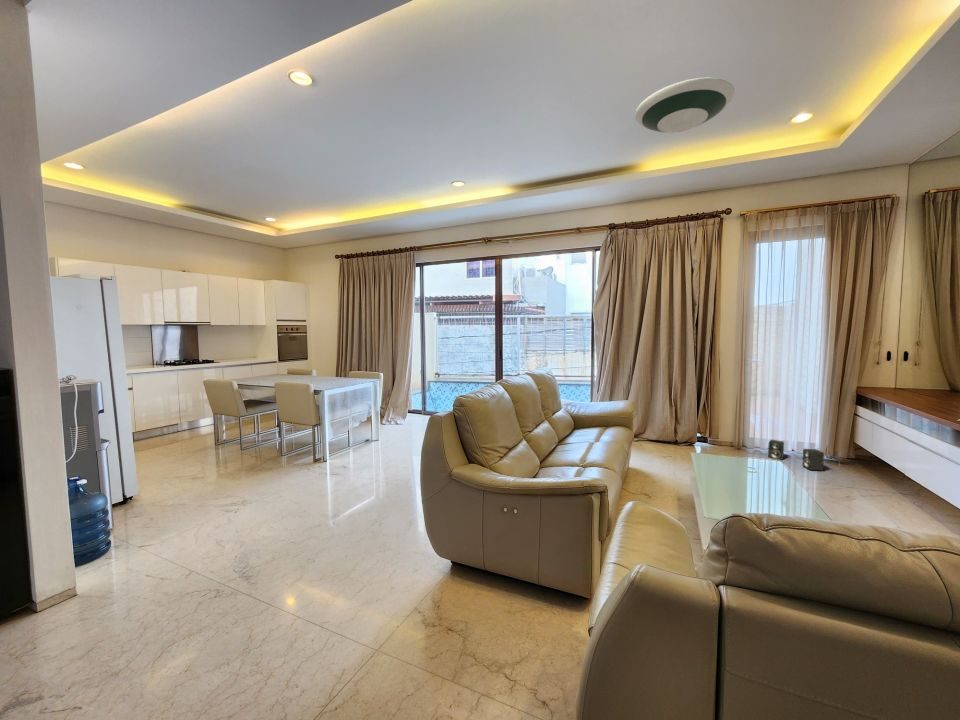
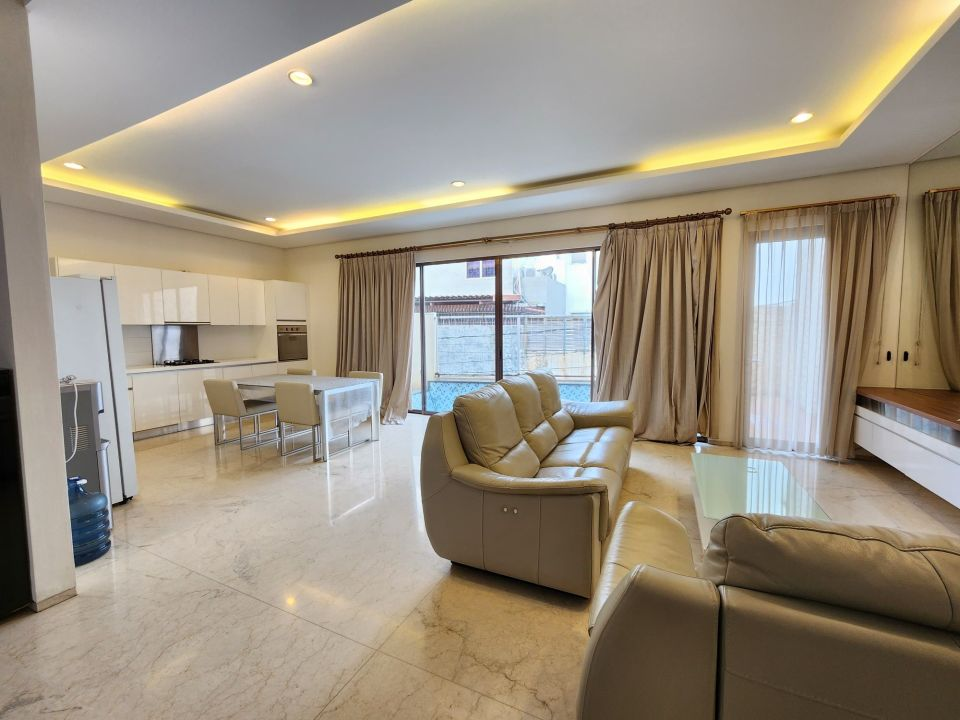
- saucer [634,77,736,134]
- speaker [767,439,825,471]
